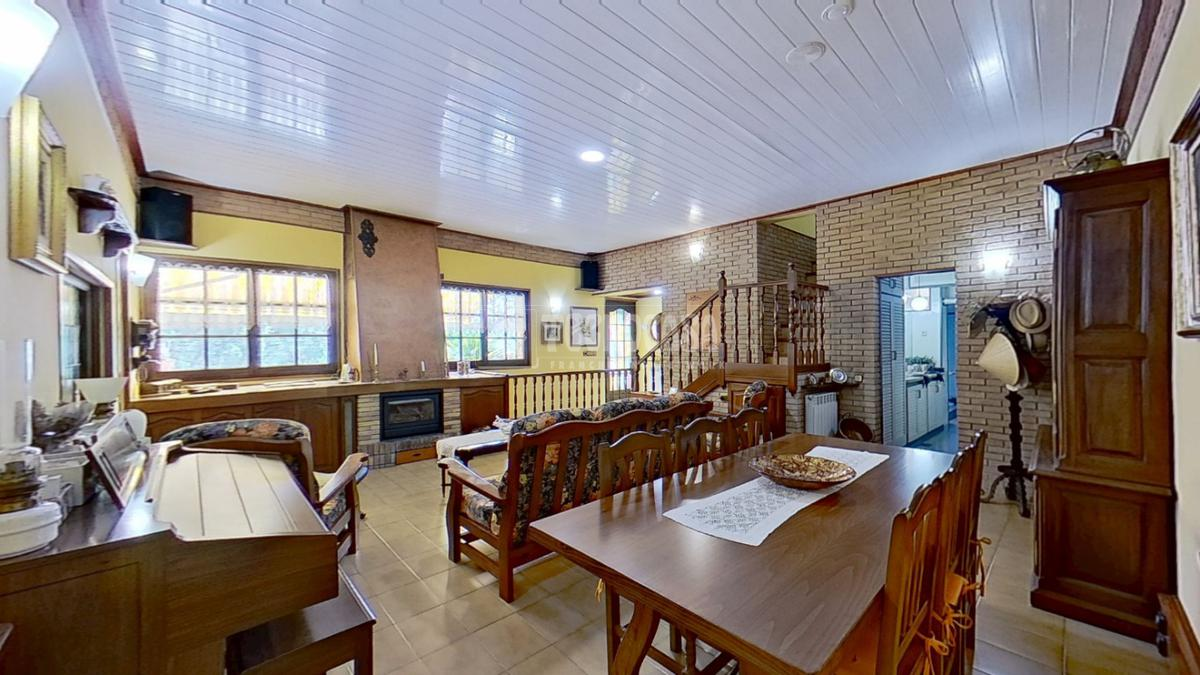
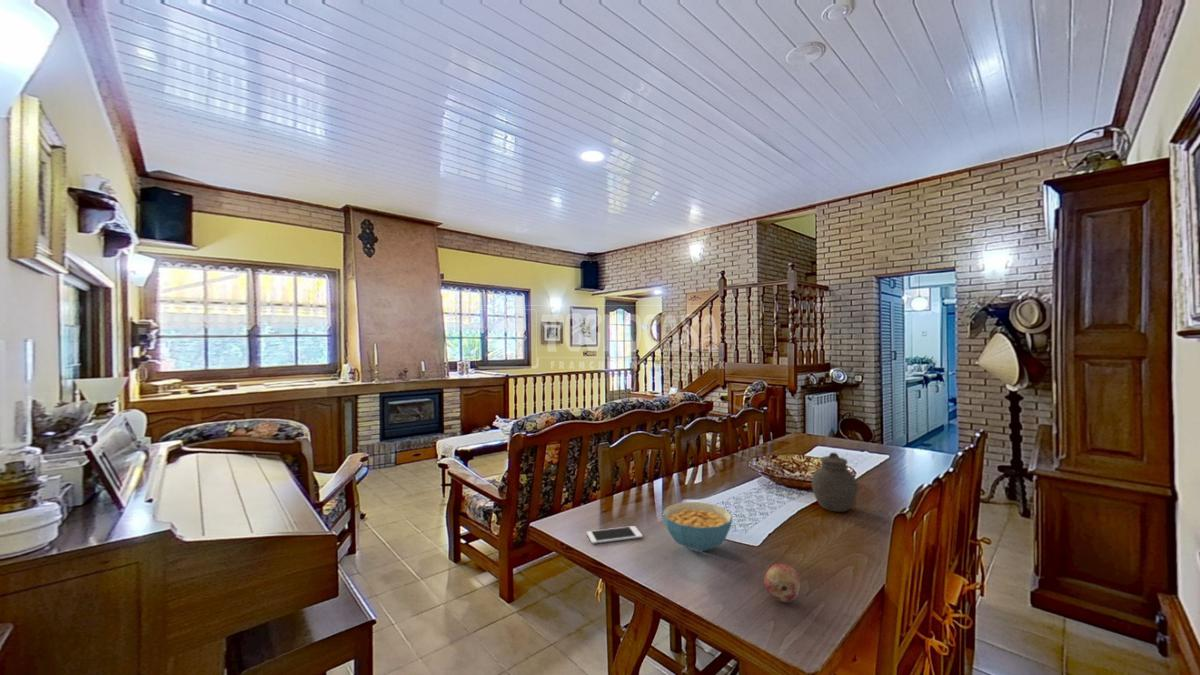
+ jar [811,452,859,513]
+ cell phone [586,525,644,545]
+ cereal bowl [662,501,733,553]
+ fruit [763,563,801,603]
